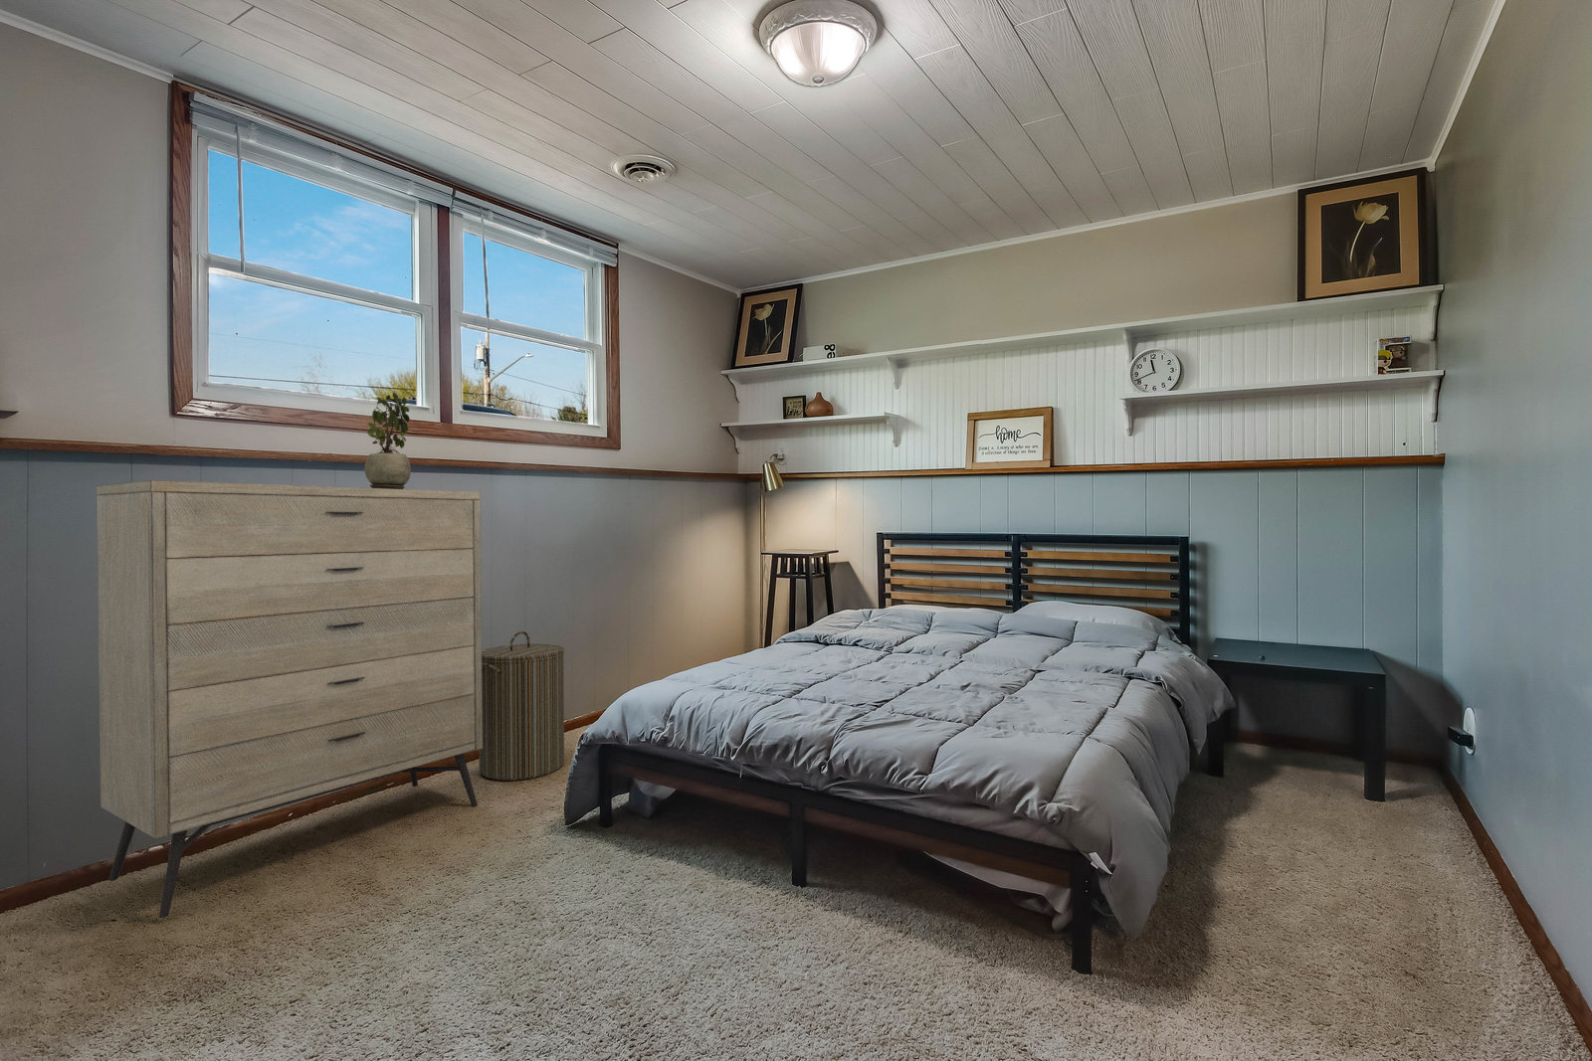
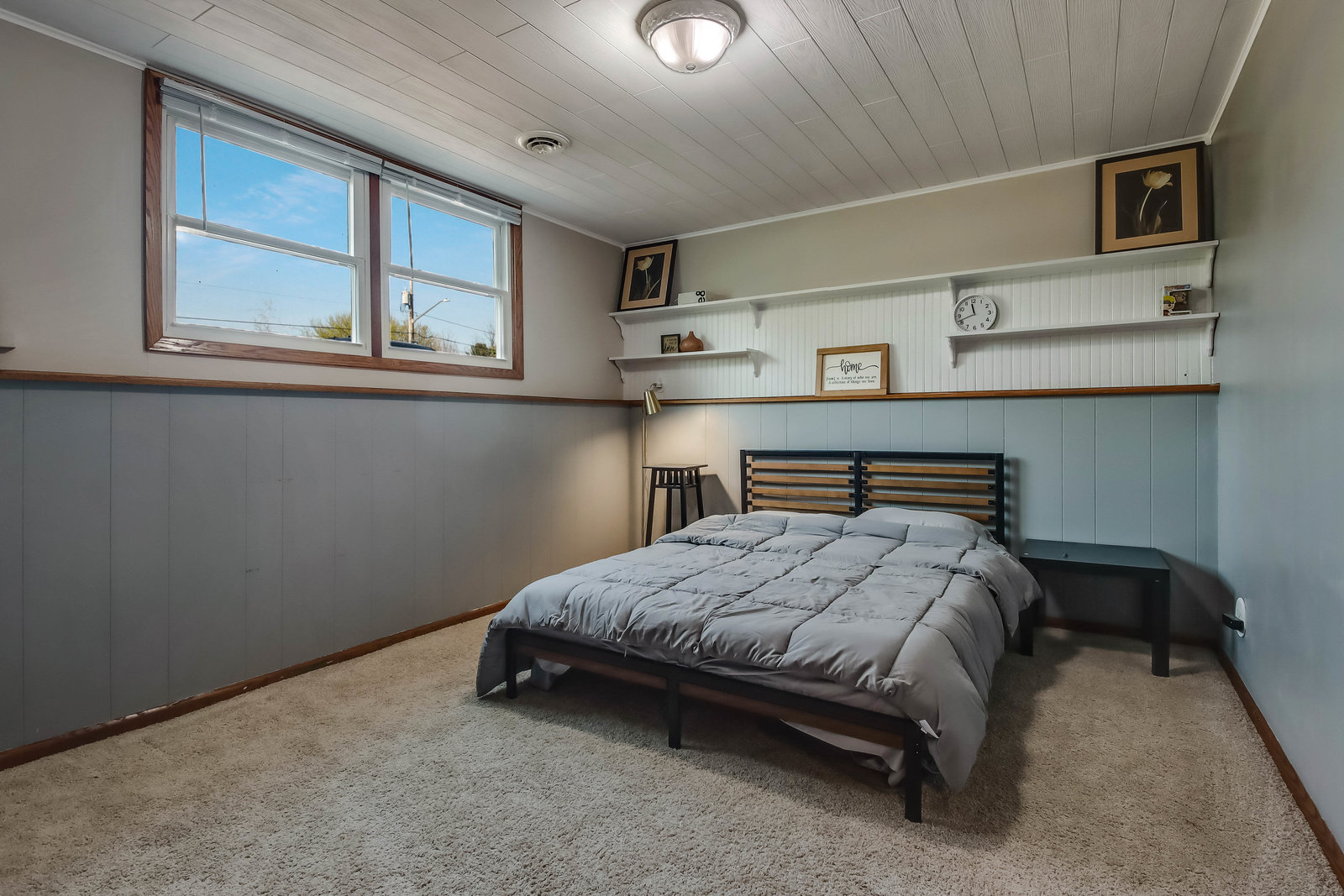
- laundry hamper [477,630,565,782]
- potted plant [364,392,412,489]
- dresser [96,480,482,919]
